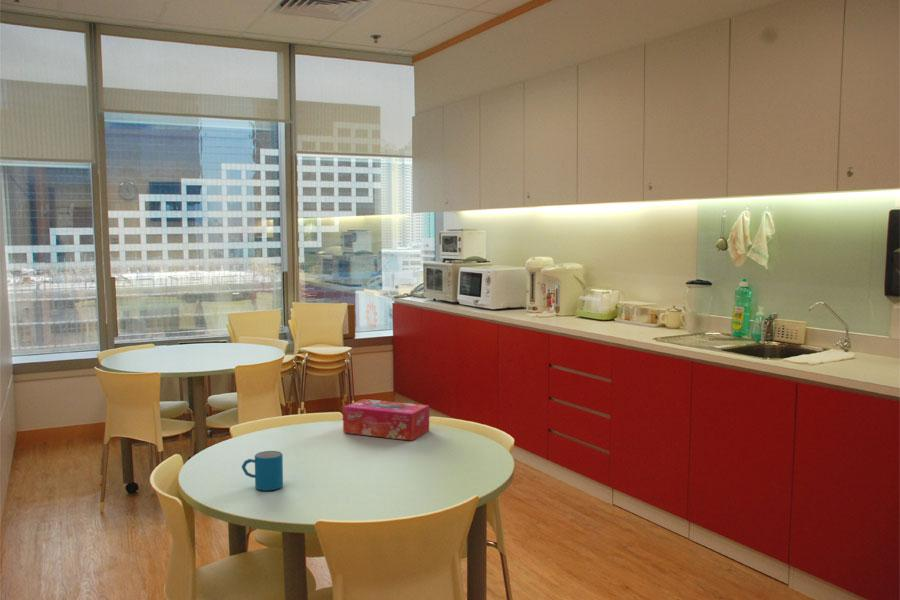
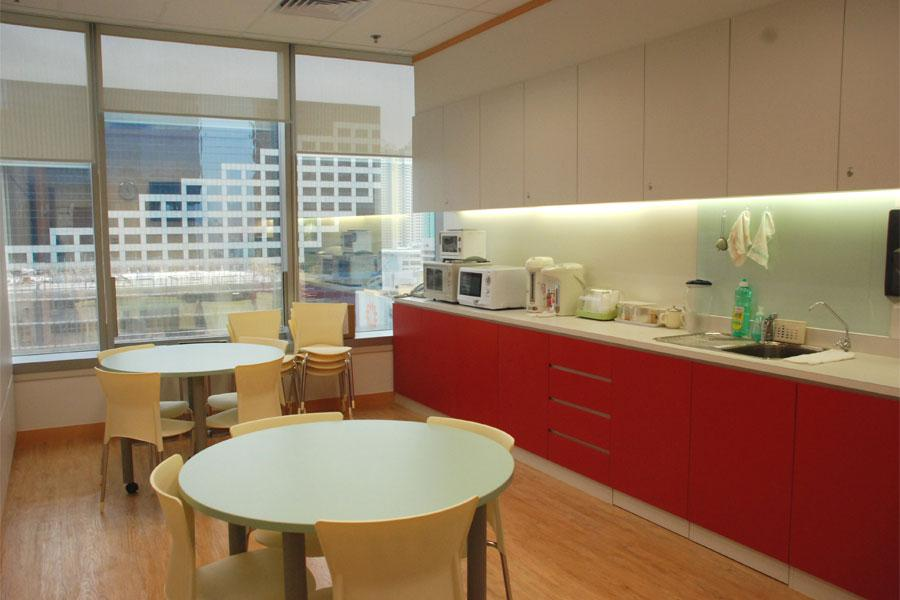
- tissue box [342,398,430,442]
- mug [241,450,284,492]
